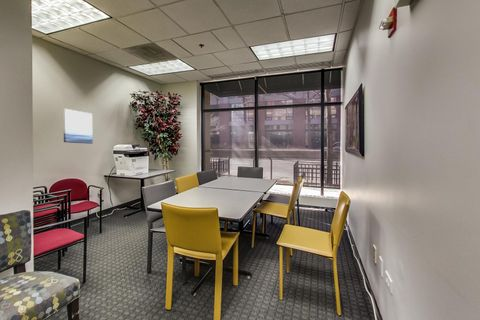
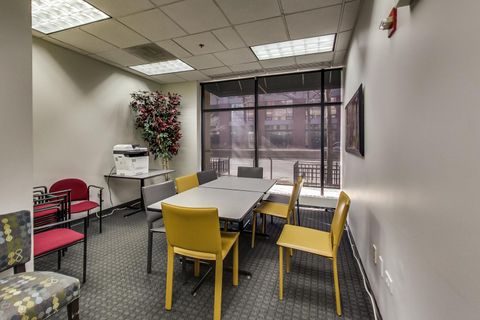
- wall art [62,108,94,145]
